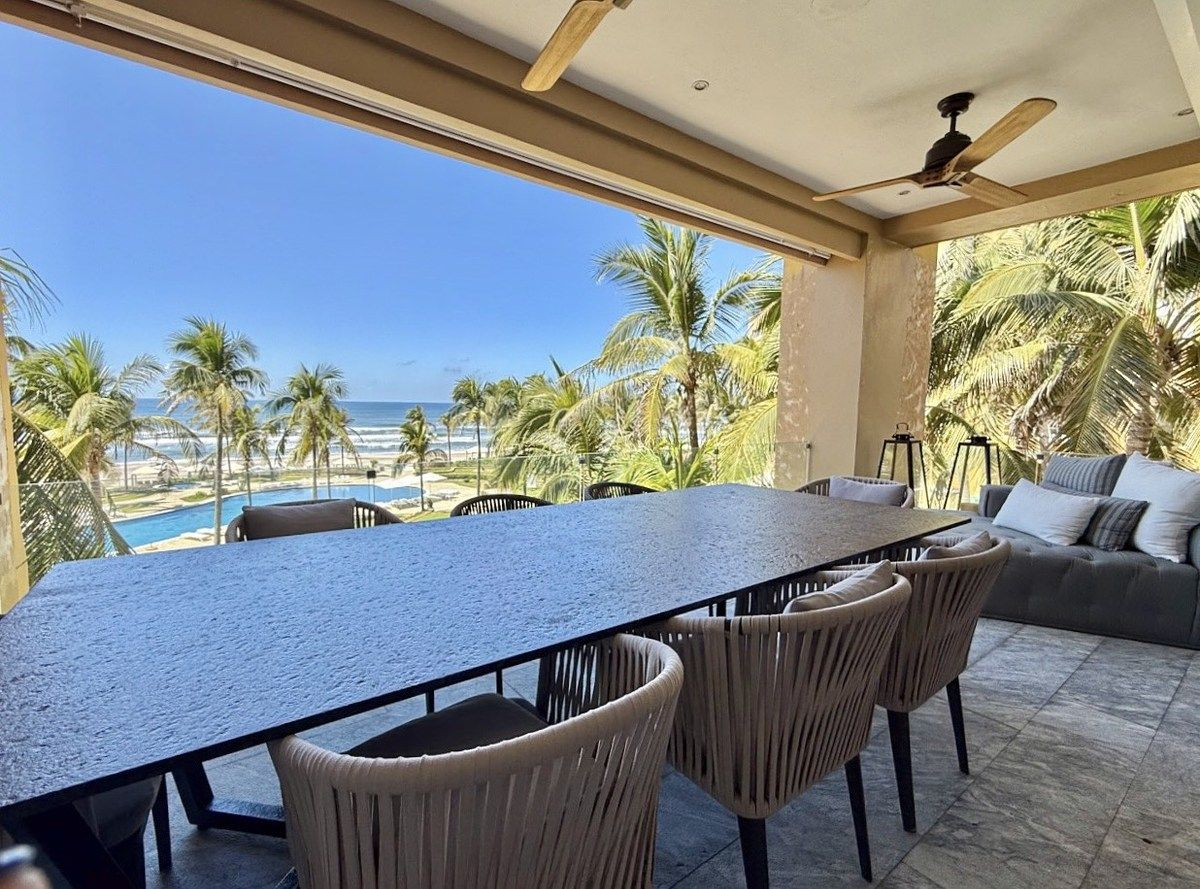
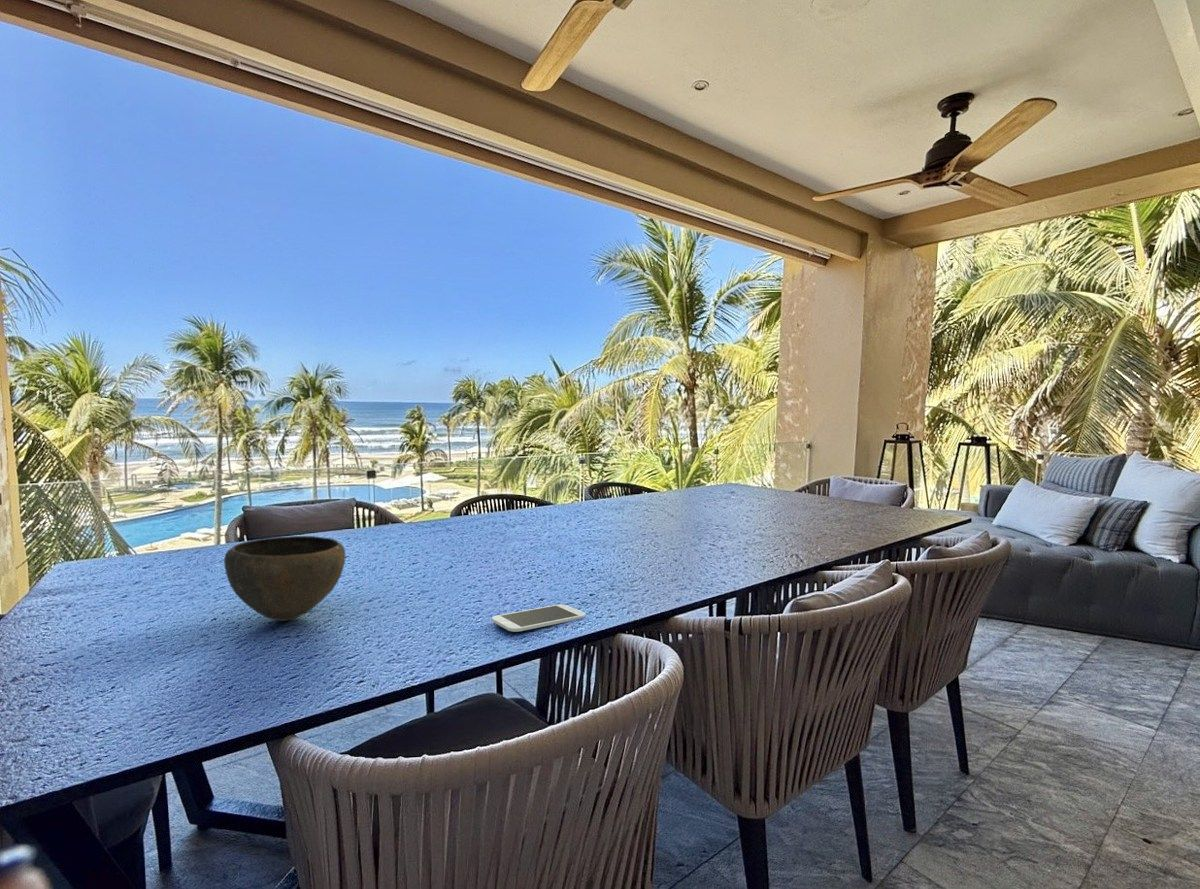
+ bowl [223,535,346,622]
+ smartphone [491,603,586,633]
